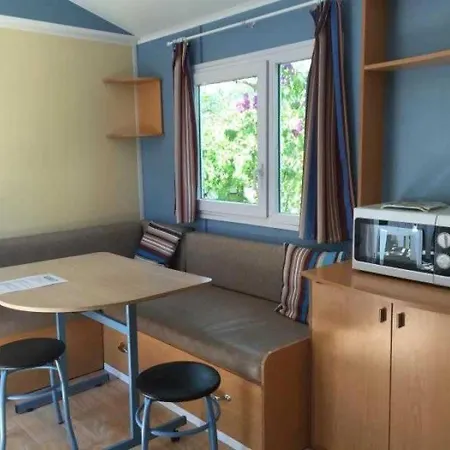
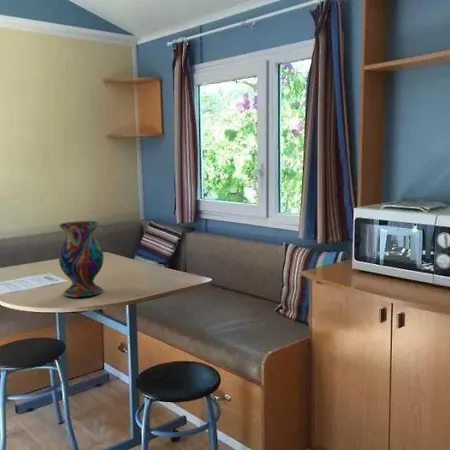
+ vase [58,220,104,298]
